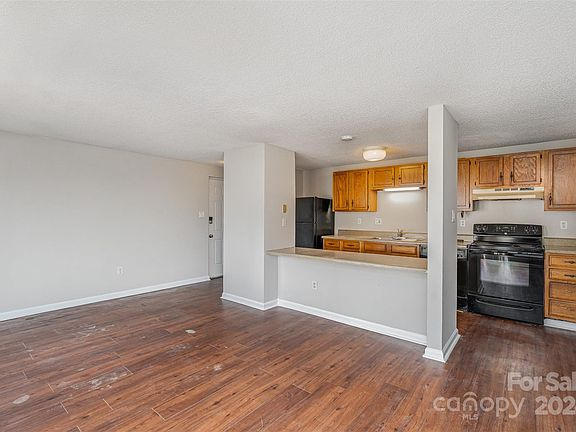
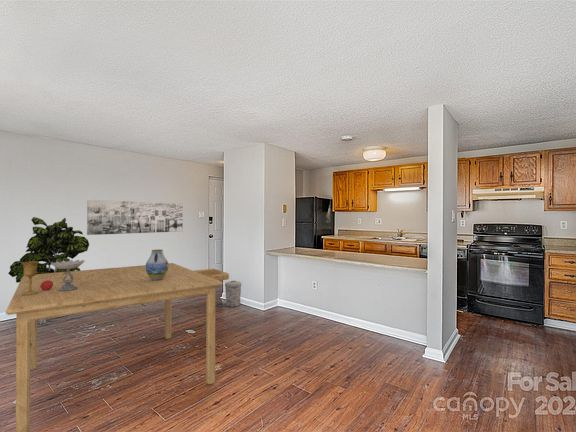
+ trash can [224,280,242,308]
+ goblet [21,259,86,295]
+ vase [145,248,169,280]
+ wall art [86,199,184,236]
+ indoor plant [7,216,90,325]
+ dining table [5,262,230,432]
